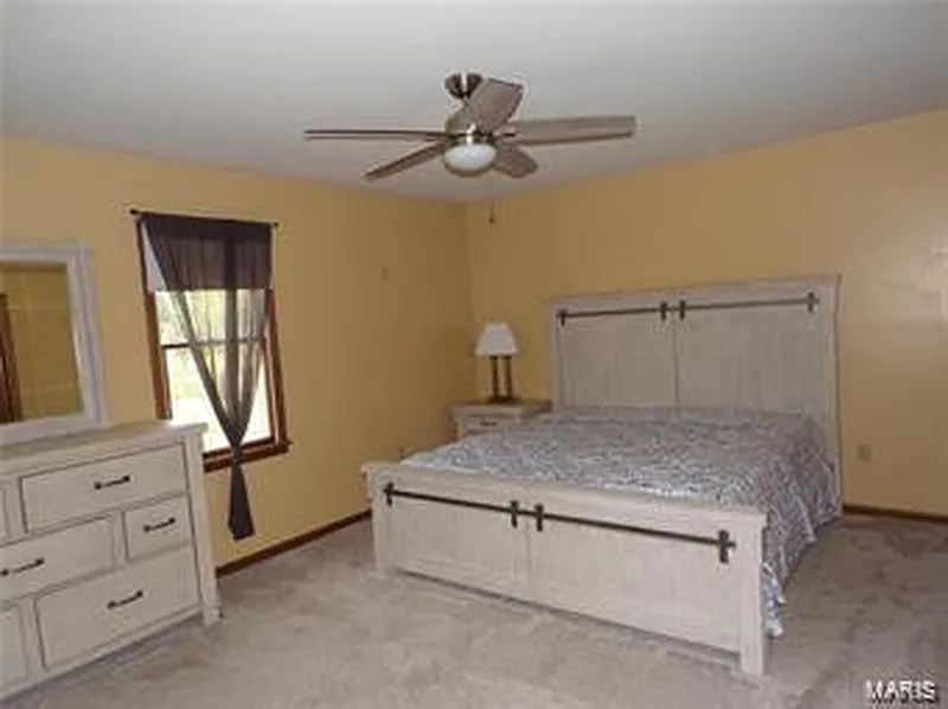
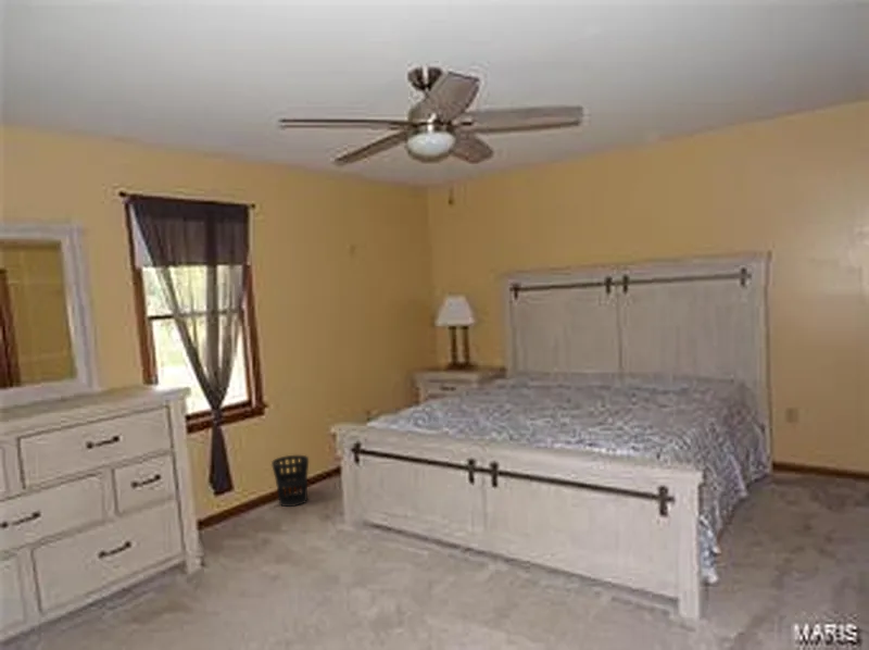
+ wastebasket [270,454,310,508]
